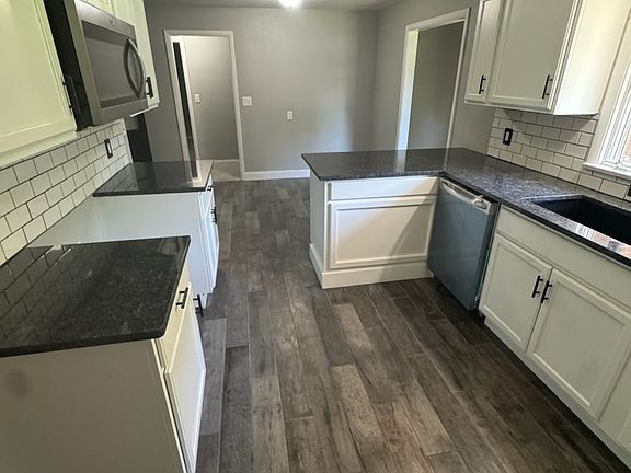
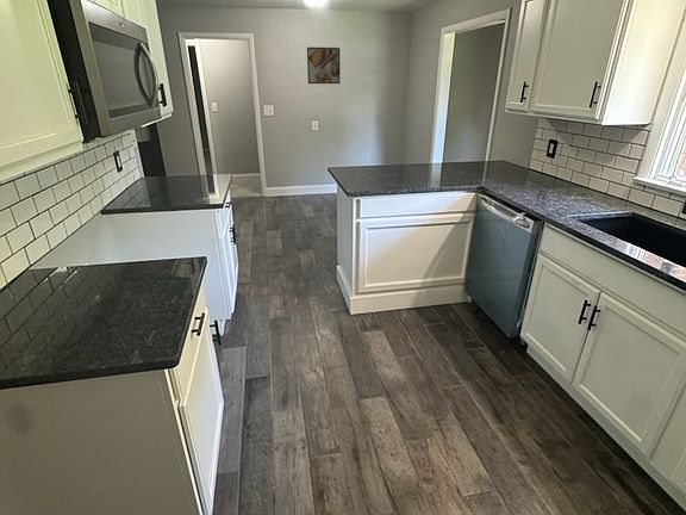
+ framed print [306,46,341,85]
